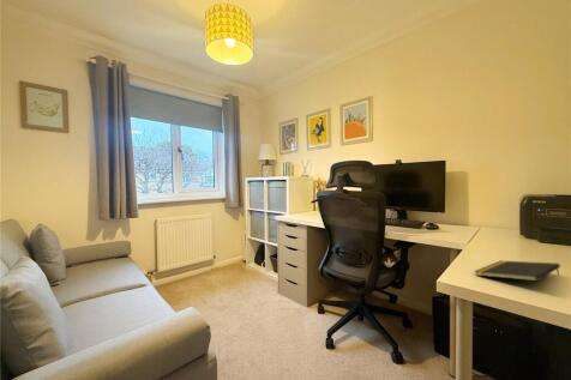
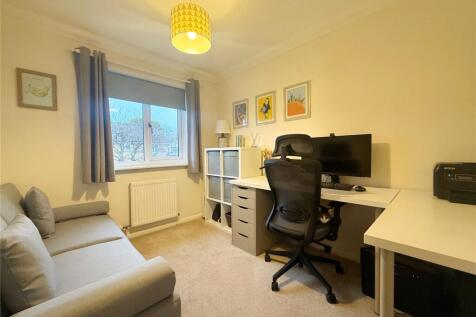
- notepad [473,259,561,282]
